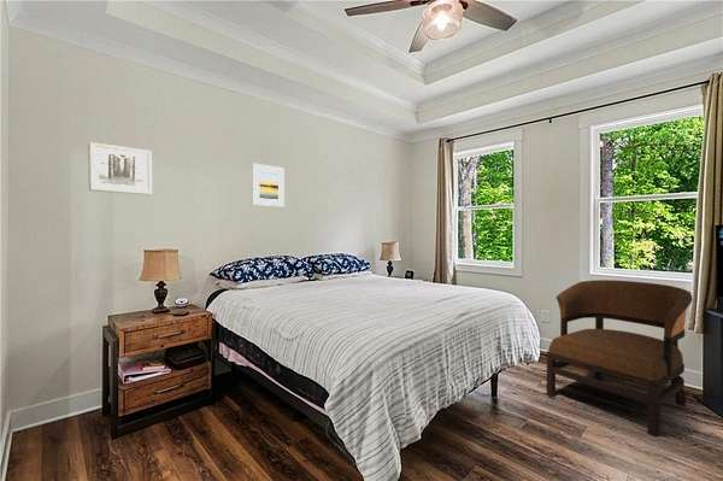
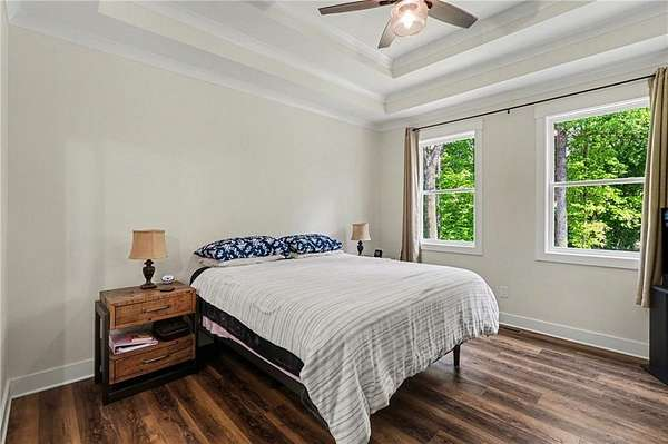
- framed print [251,163,286,207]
- wall art [87,141,153,196]
- armchair [546,278,694,438]
